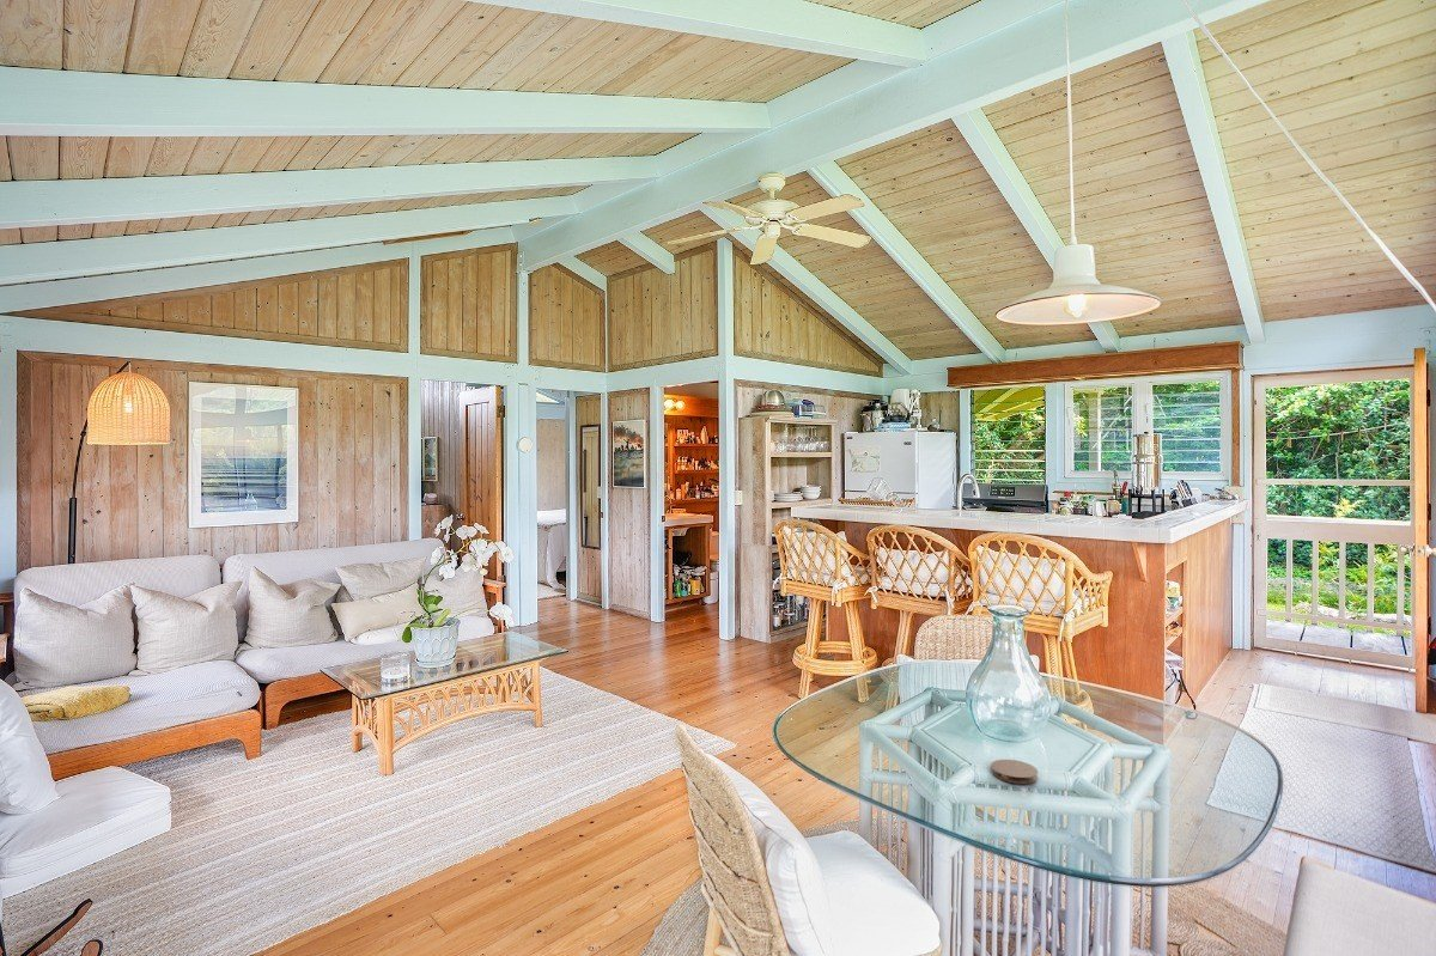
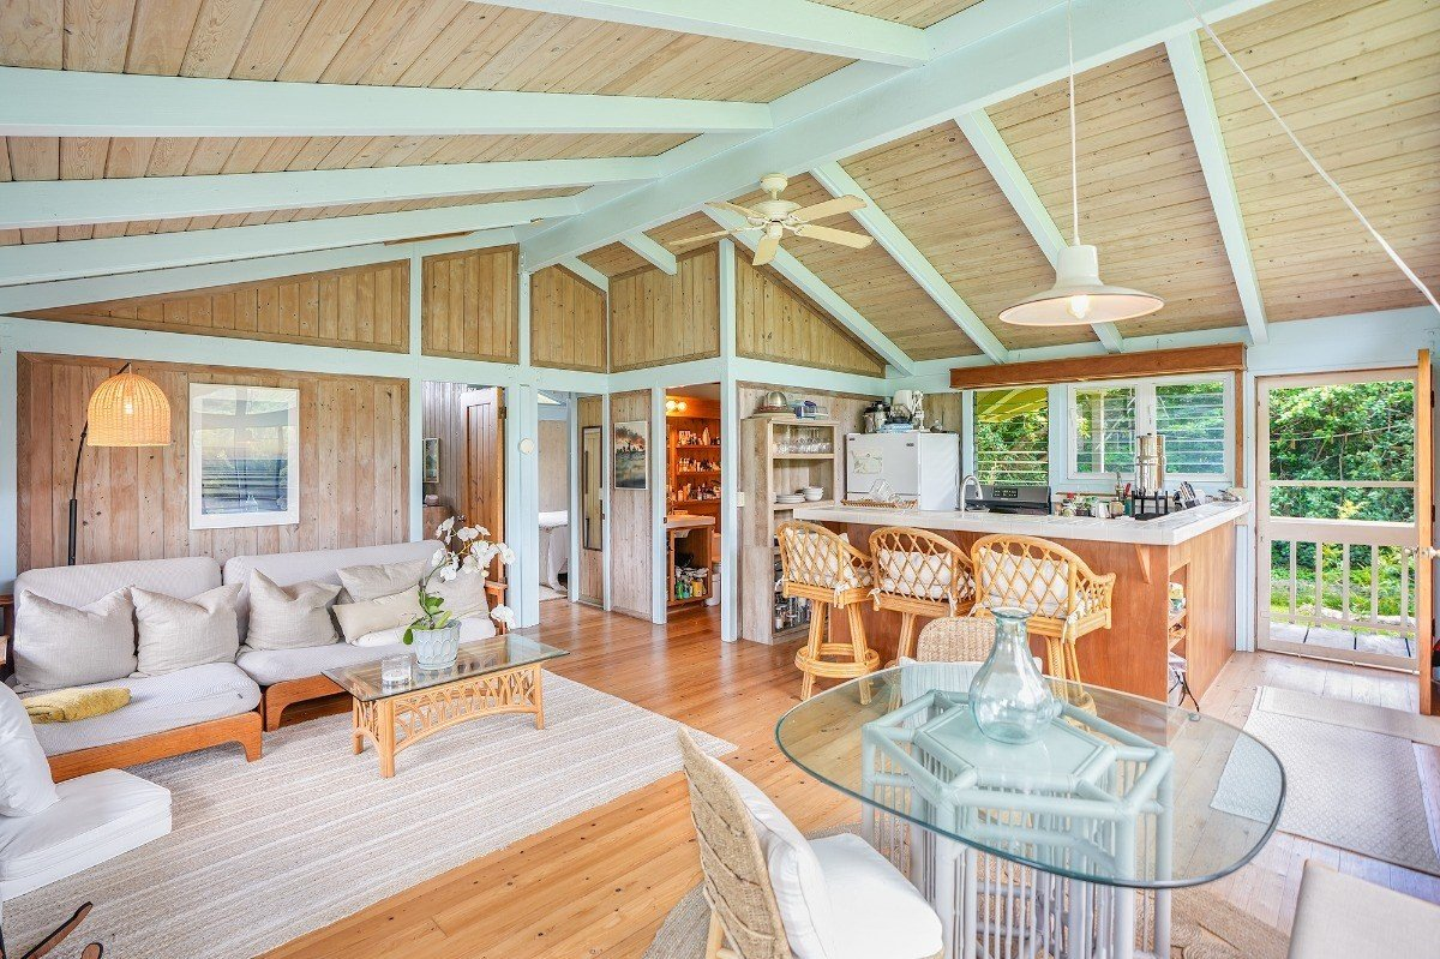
- coaster [990,759,1039,785]
